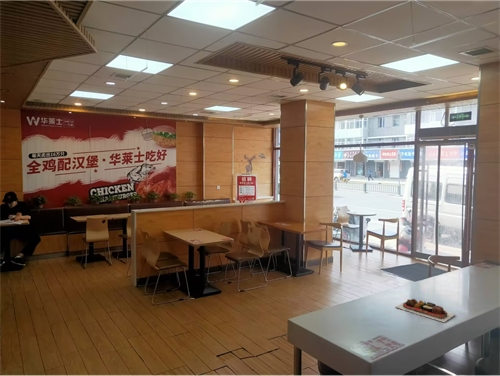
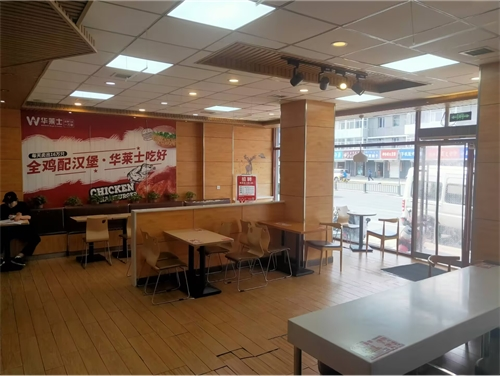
- food tray [395,298,456,323]
